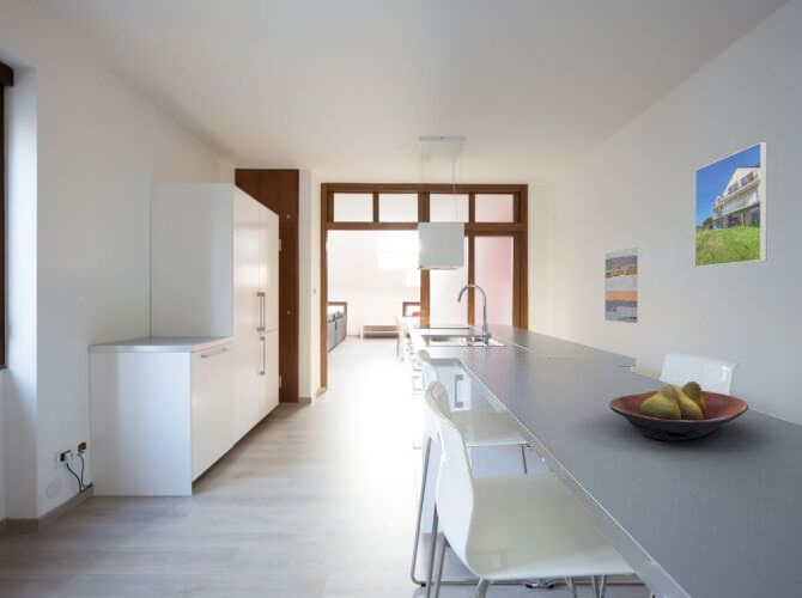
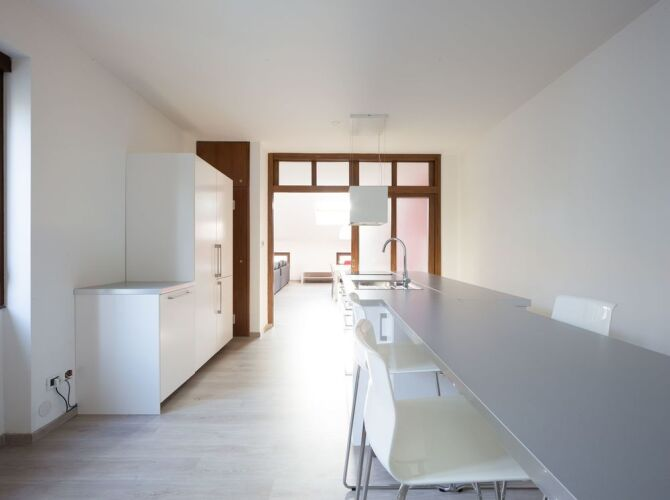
- fruit bowl [608,380,749,443]
- wall art [604,246,639,324]
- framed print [694,141,768,268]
